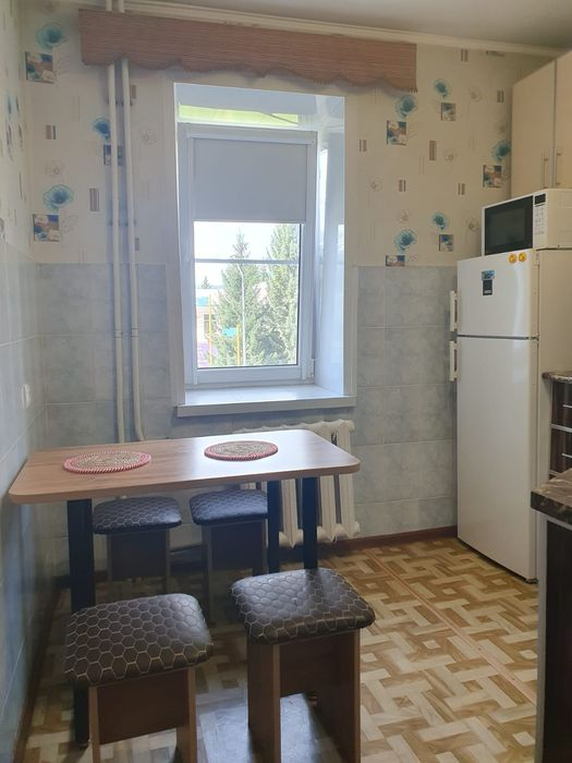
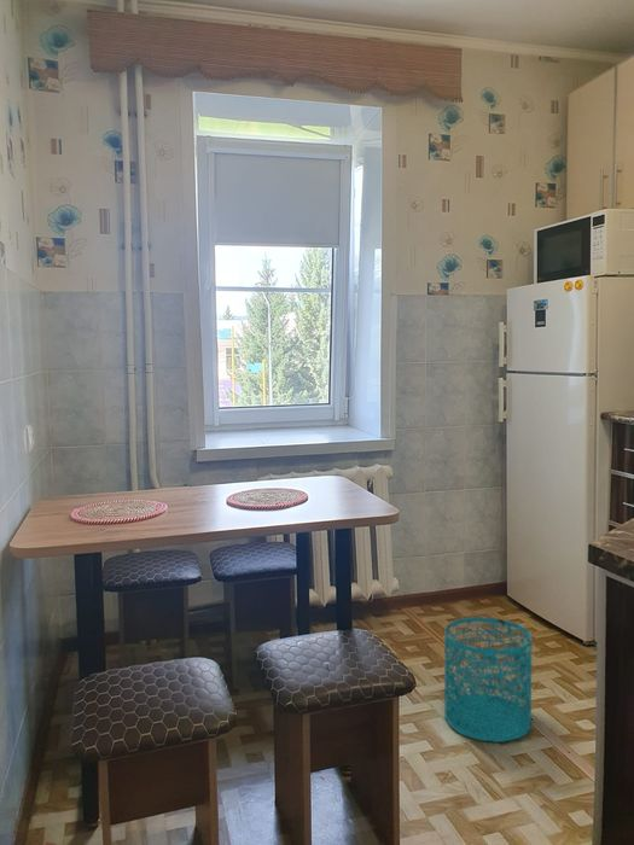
+ wastebasket [443,616,534,744]
